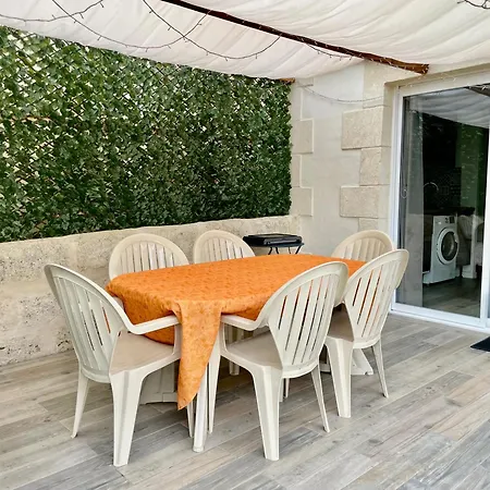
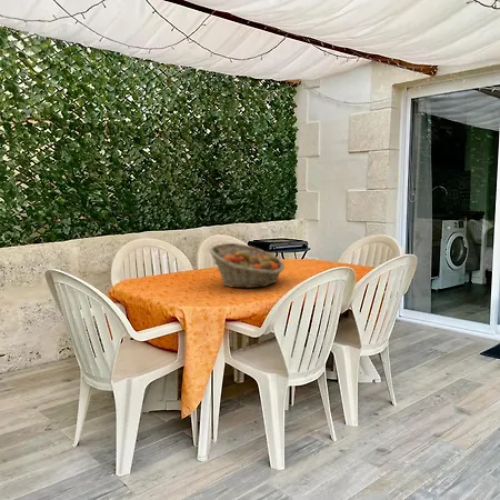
+ fruit basket [208,242,286,289]
